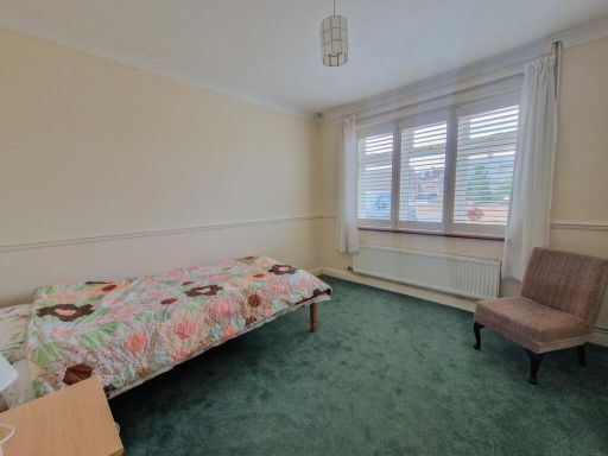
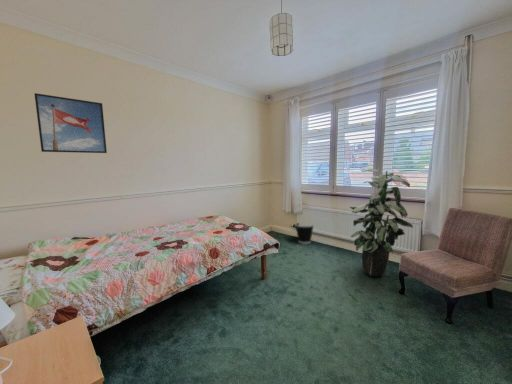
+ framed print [34,92,108,154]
+ indoor plant [348,168,414,278]
+ wastebasket [294,221,314,245]
